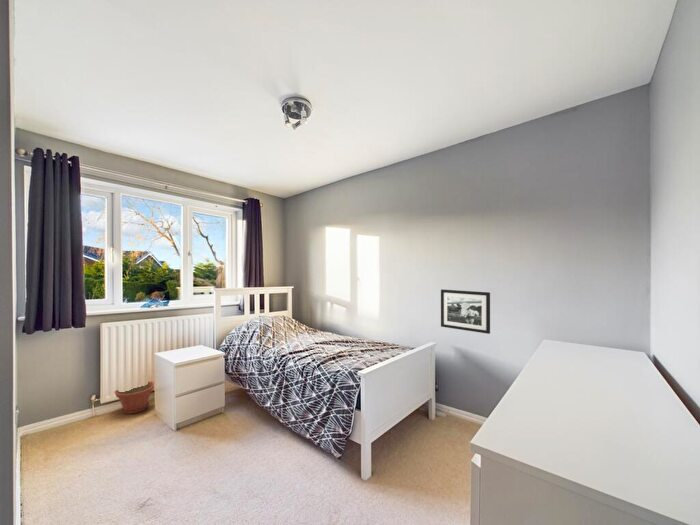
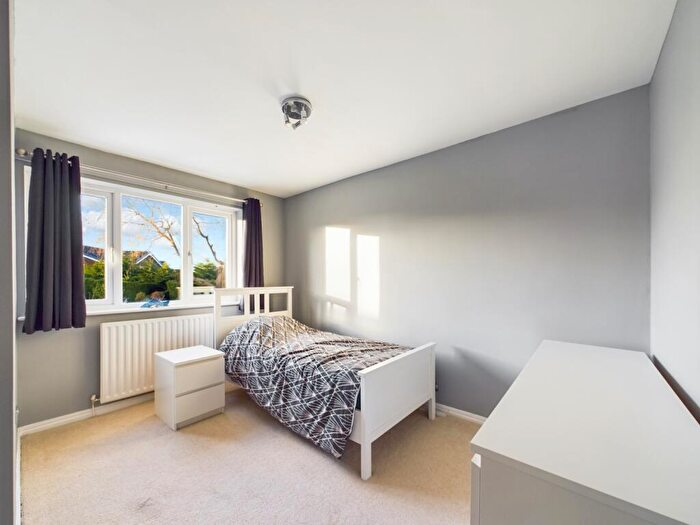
- plant pot [114,380,155,415]
- picture frame [440,289,491,335]
